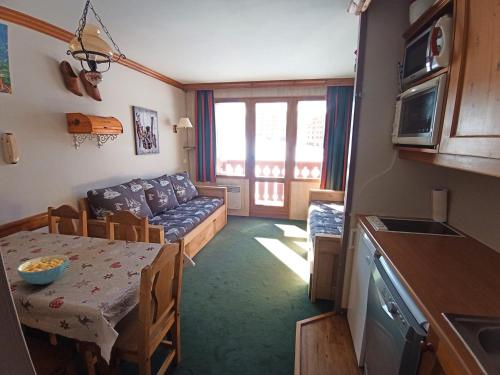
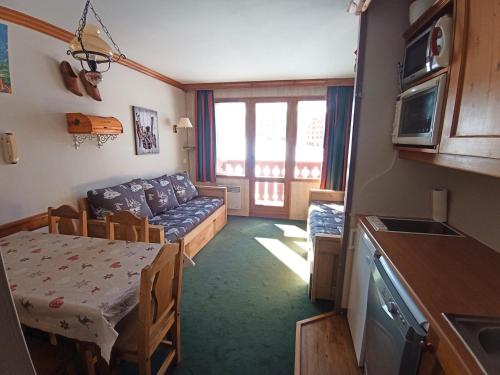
- cereal bowl [16,254,70,285]
